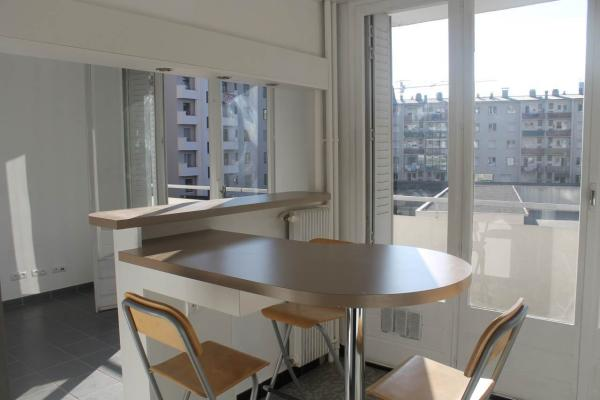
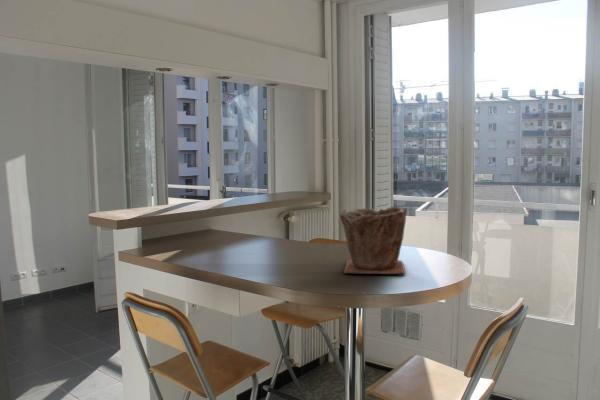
+ plant pot [339,206,408,275]
